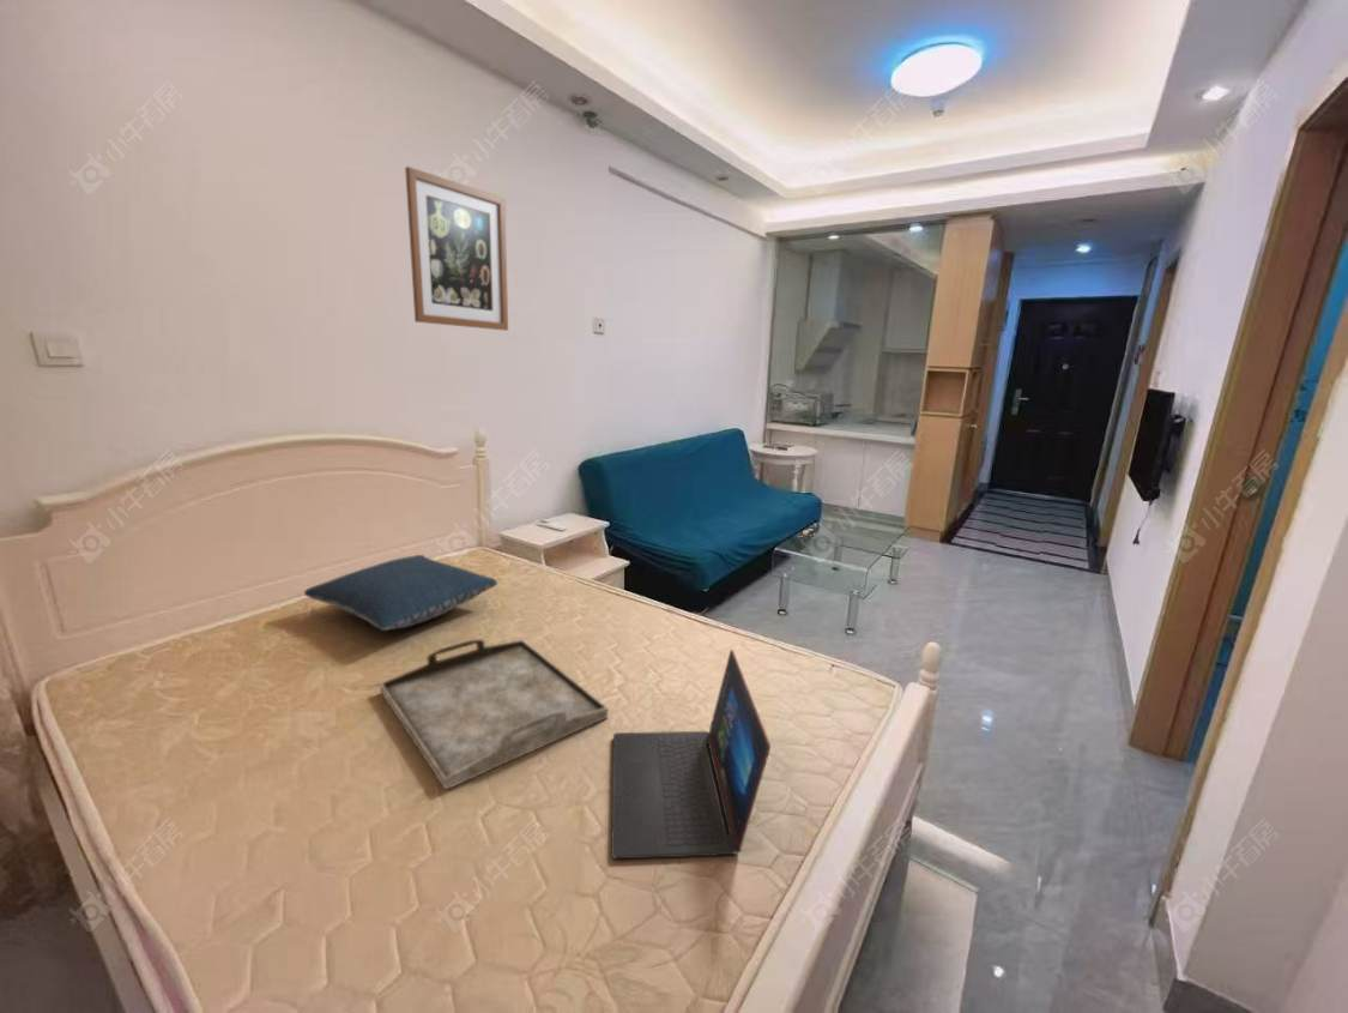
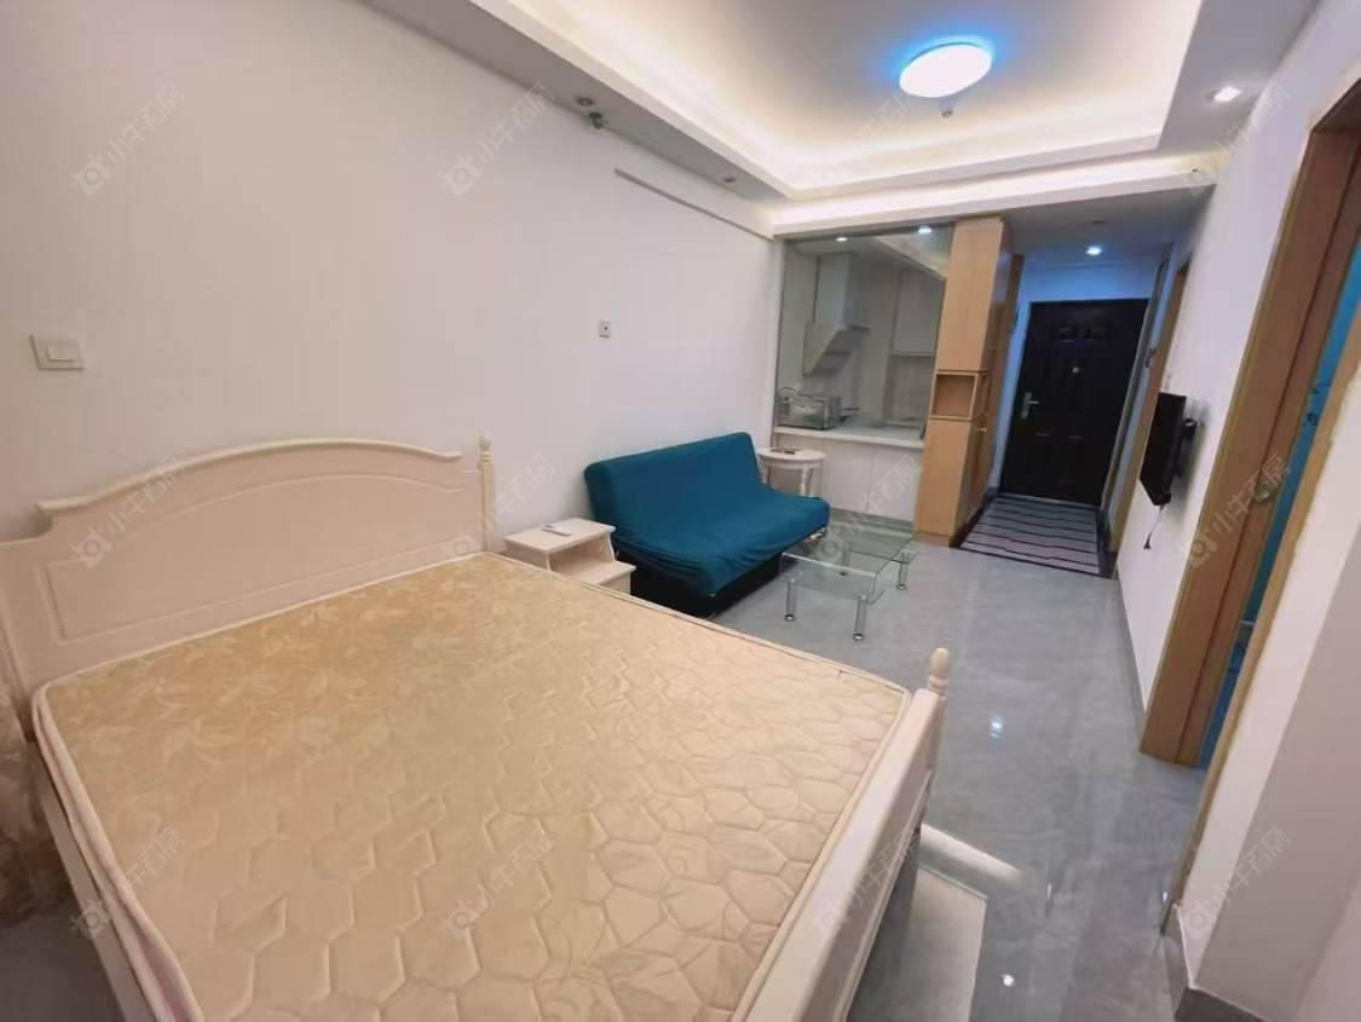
- wall art [404,165,509,332]
- laptop [610,649,772,860]
- pillow [303,554,498,632]
- serving tray [379,638,610,791]
